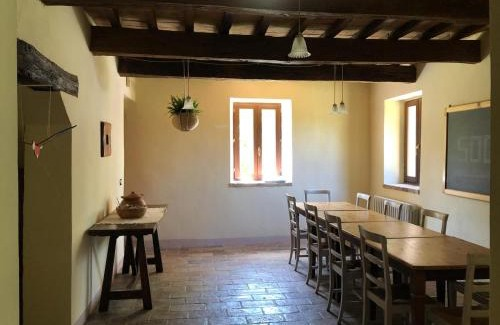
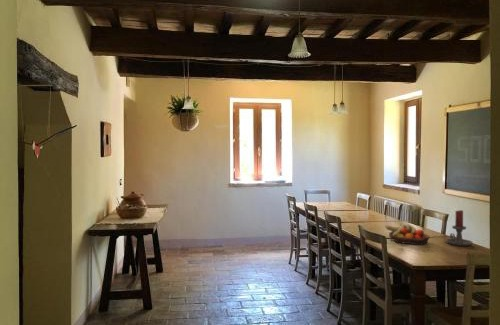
+ candle holder [445,209,474,247]
+ fruit bowl [384,223,431,245]
